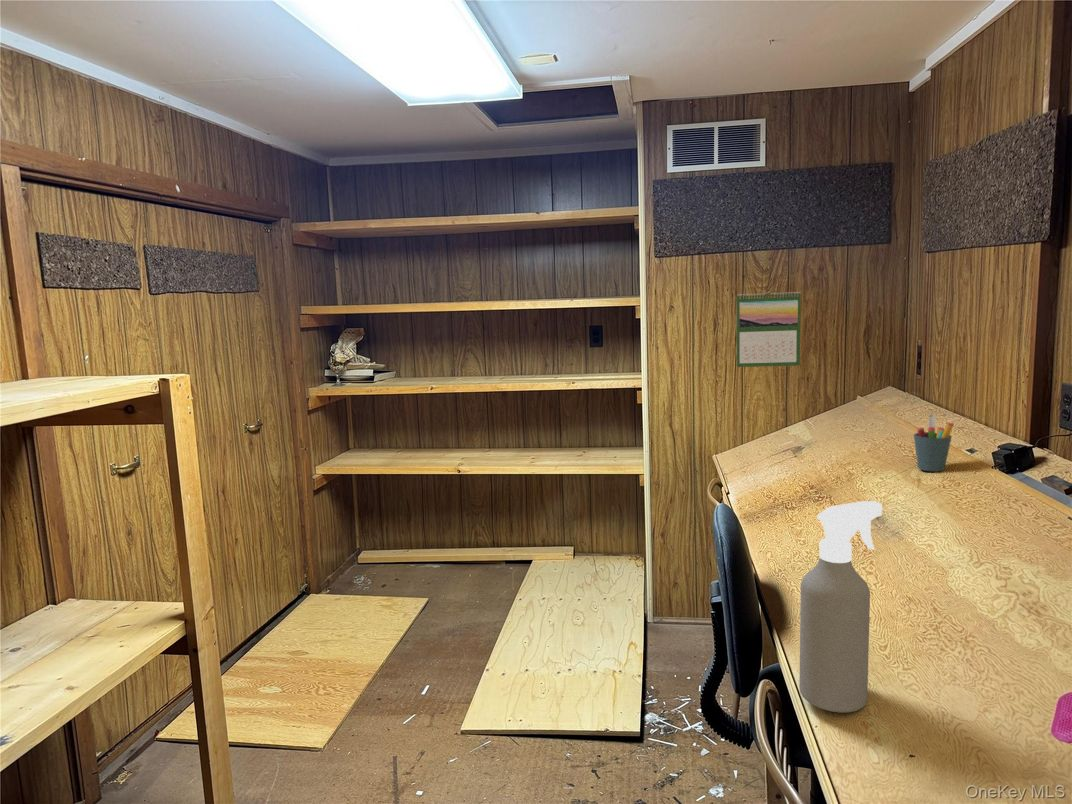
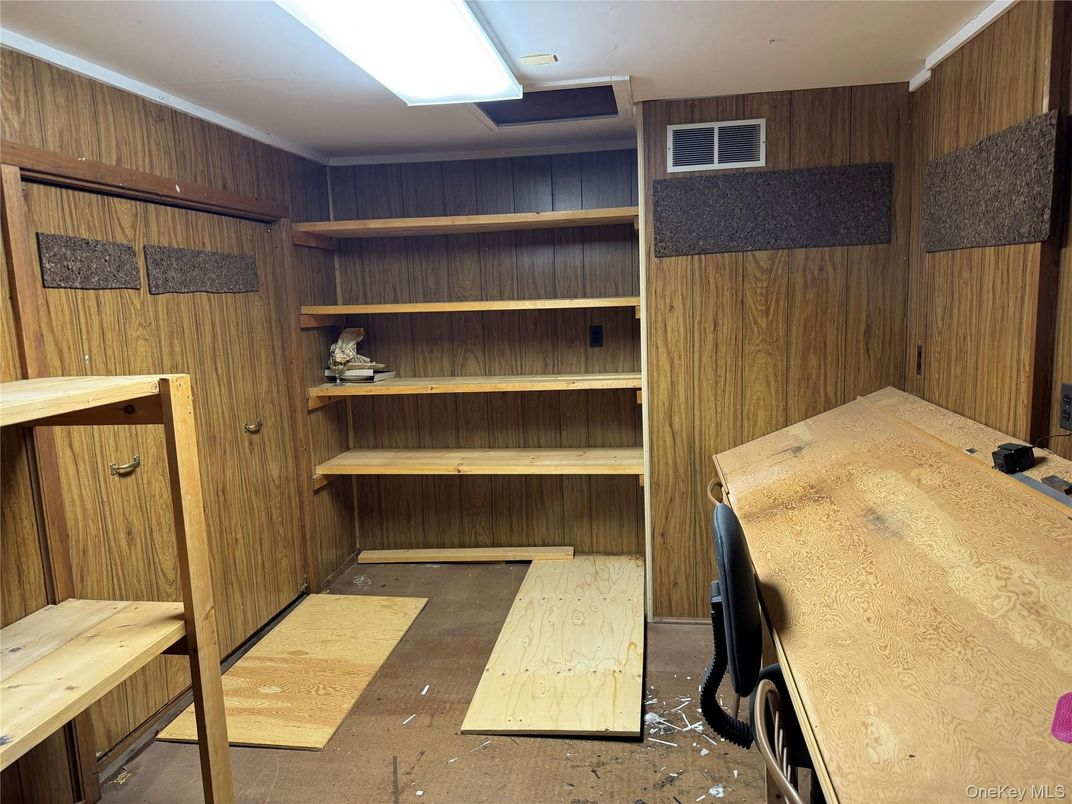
- calendar [736,291,802,368]
- spray bottle [798,500,883,714]
- pen holder [913,414,955,472]
